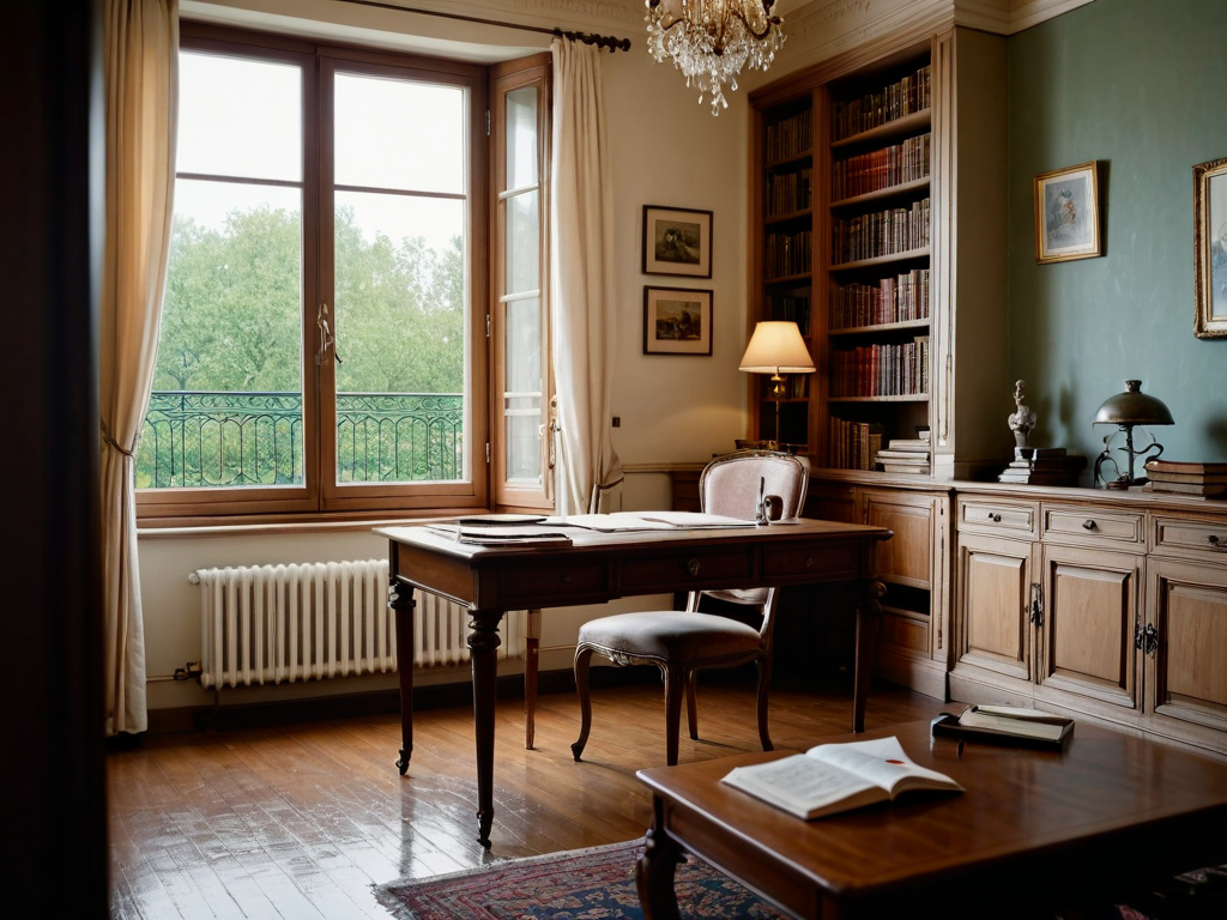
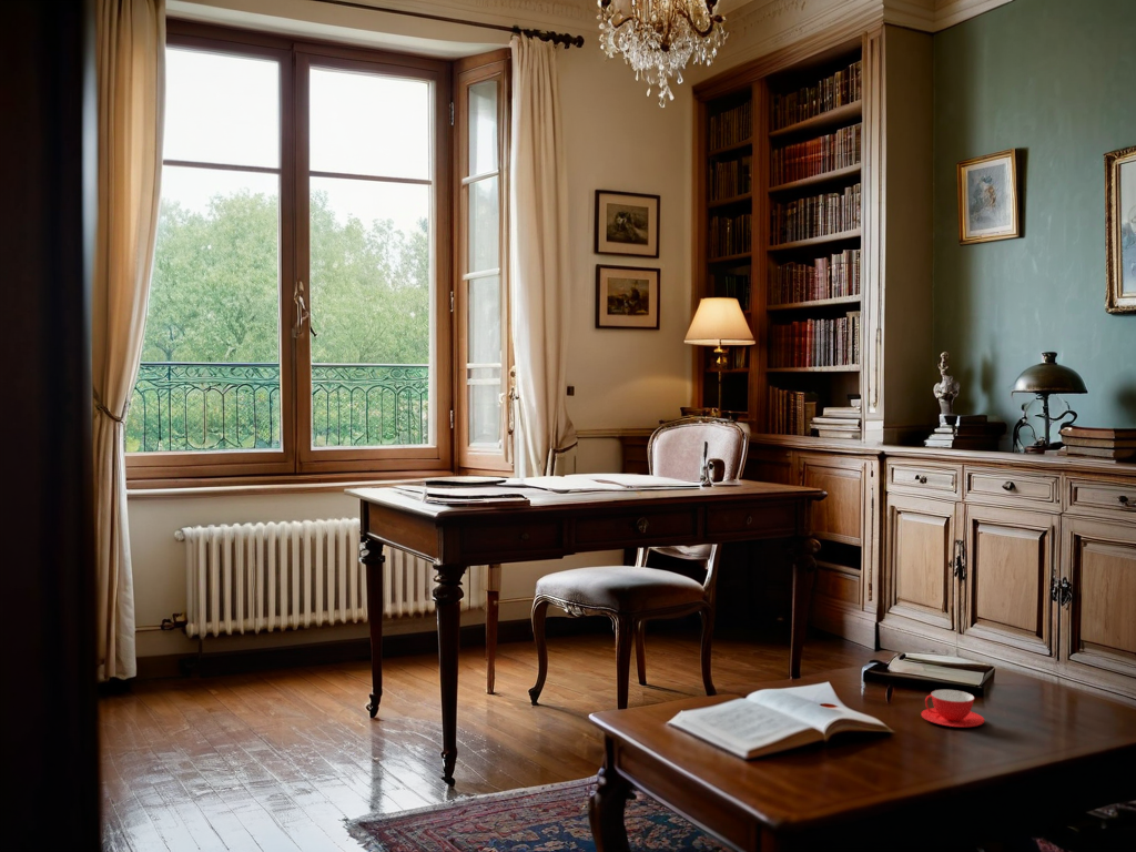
+ teacup [920,689,985,728]
